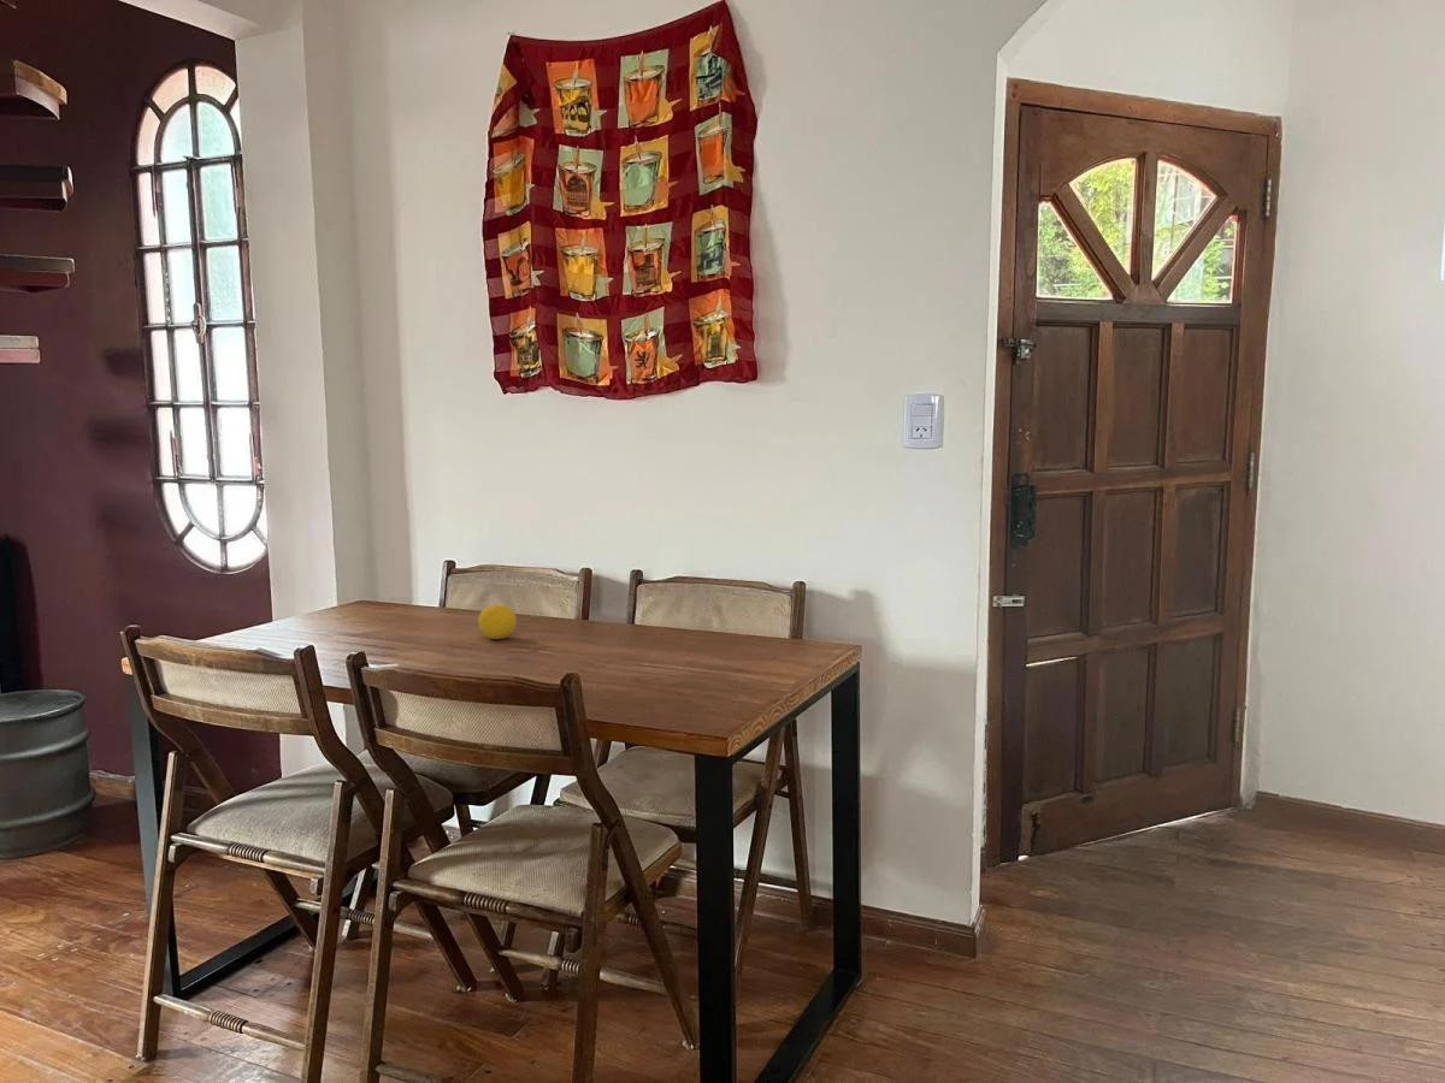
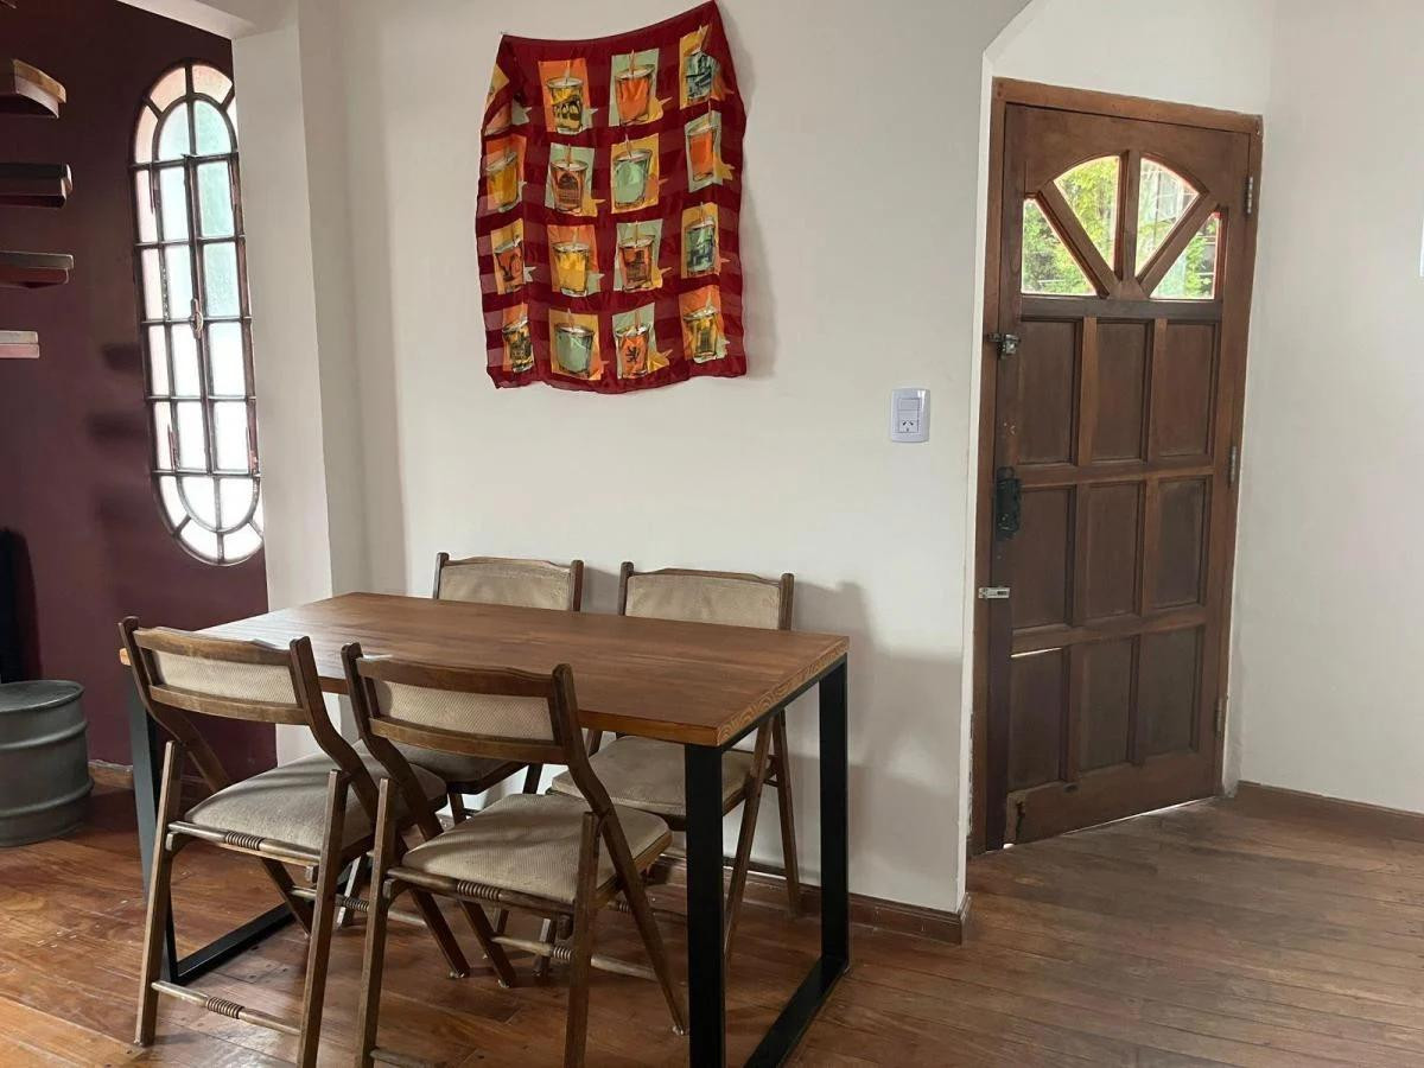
- fruit [477,603,518,640]
